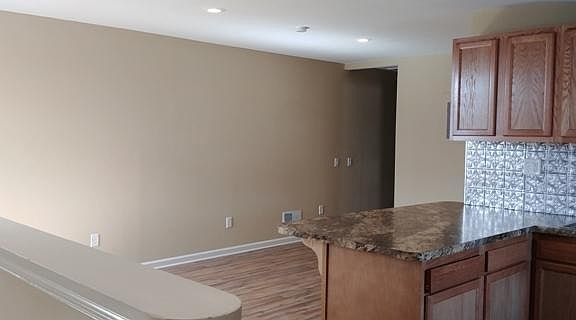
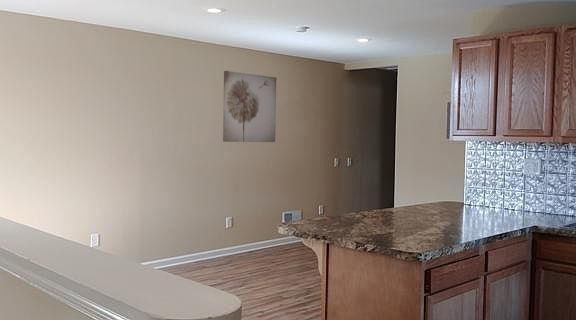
+ wall art [222,70,277,143]
